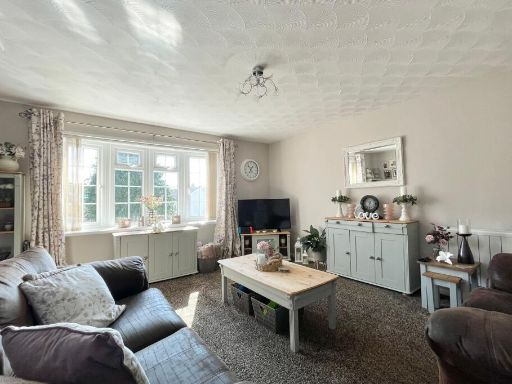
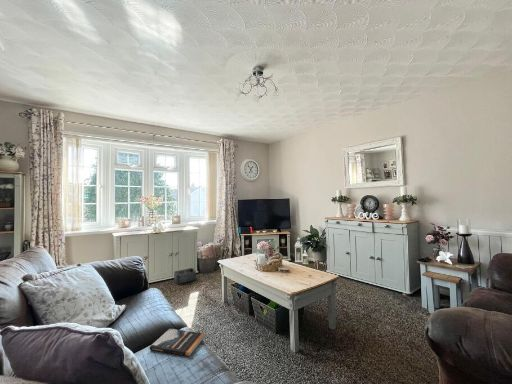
+ book [149,328,206,357]
+ storage bin [173,267,197,285]
